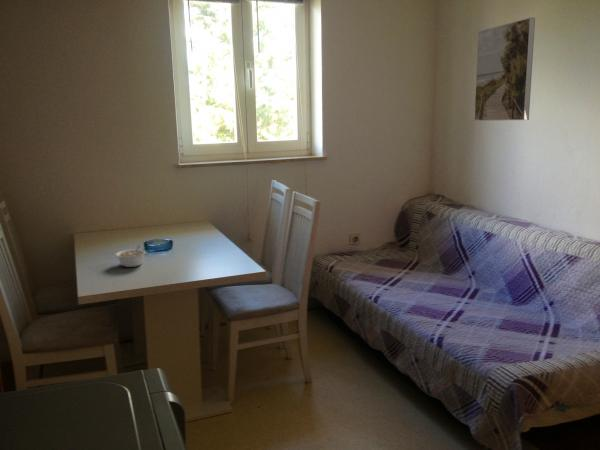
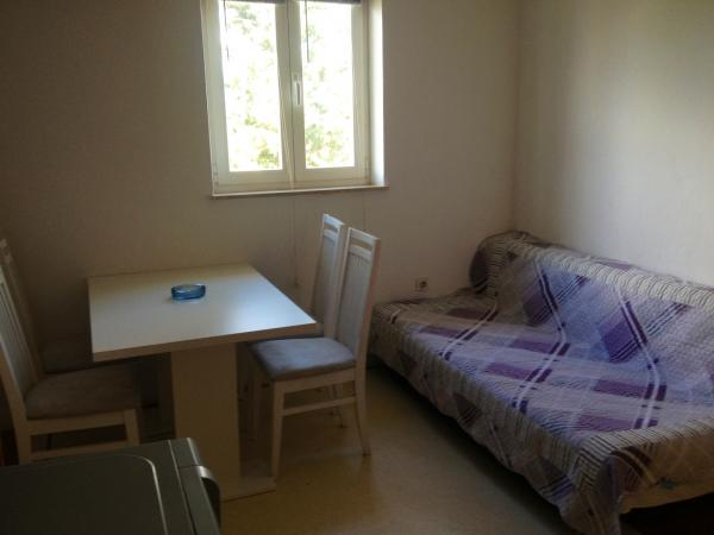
- legume [114,244,147,268]
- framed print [473,17,536,122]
